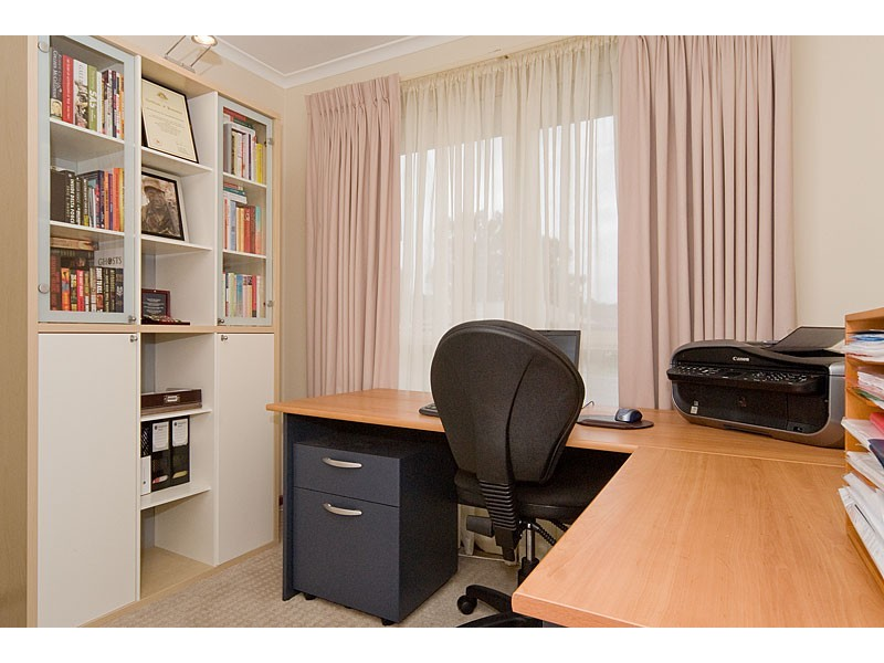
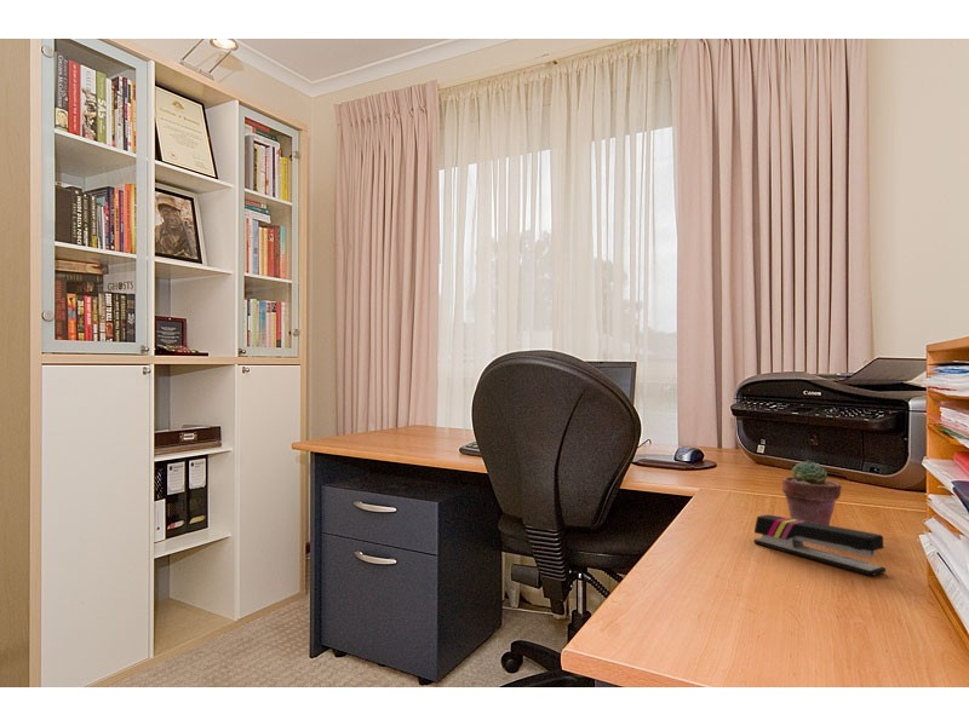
+ potted succulent [781,460,843,526]
+ stapler [753,513,887,576]
